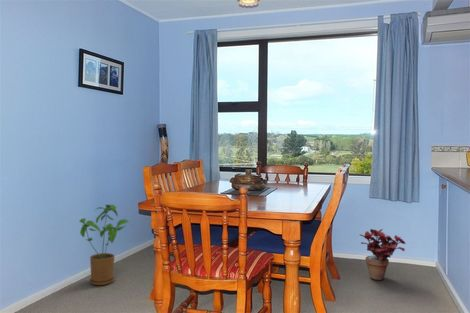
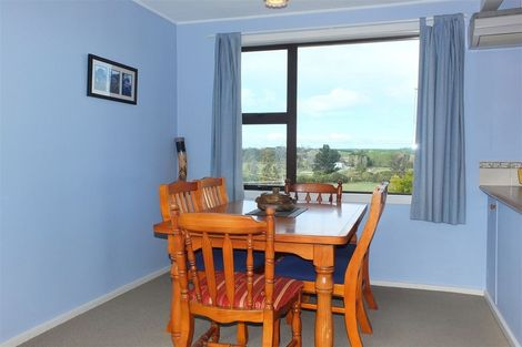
- house plant [79,204,132,286]
- potted plant [358,228,407,281]
